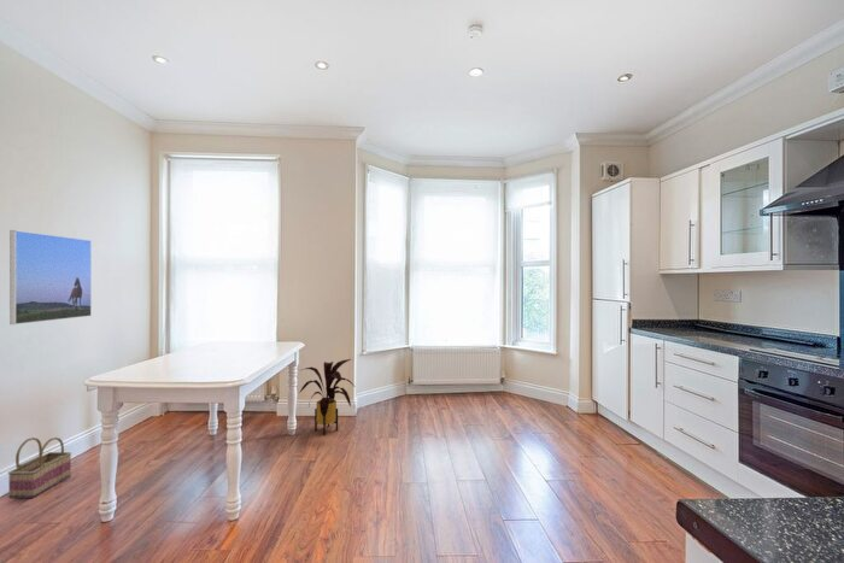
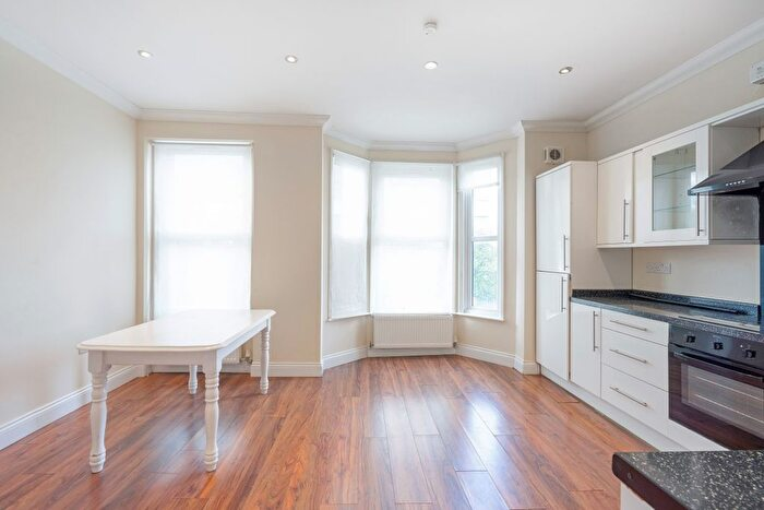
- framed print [8,229,93,326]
- basket [7,436,72,499]
- house plant [298,358,354,436]
